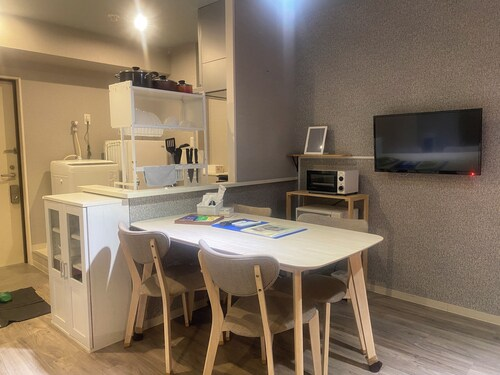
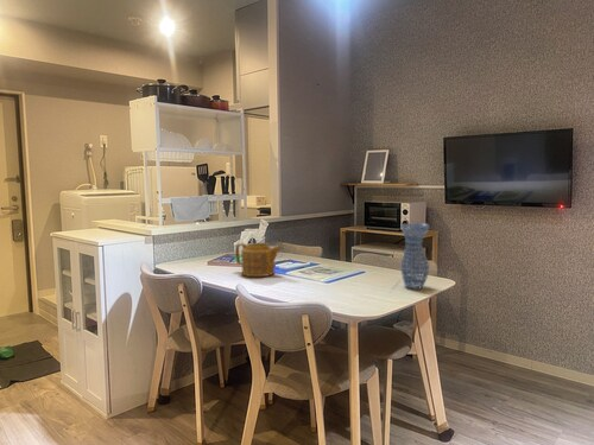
+ teapot [234,242,284,278]
+ vase [399,222,430,291]
